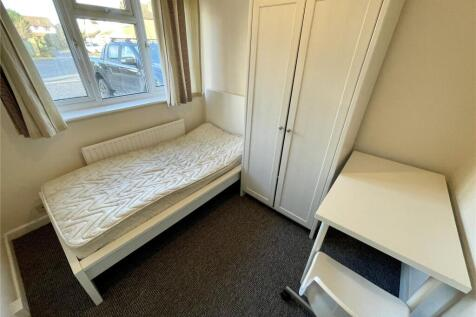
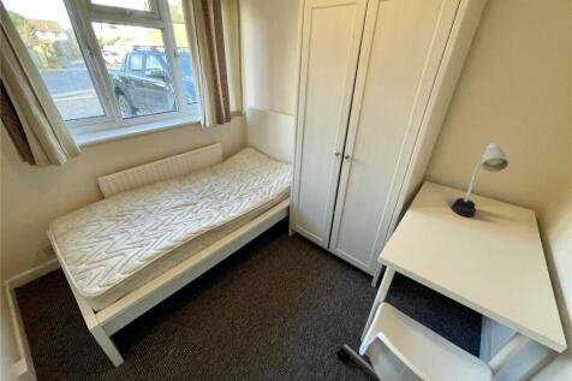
+ desk lamp [449,142,510,219]
